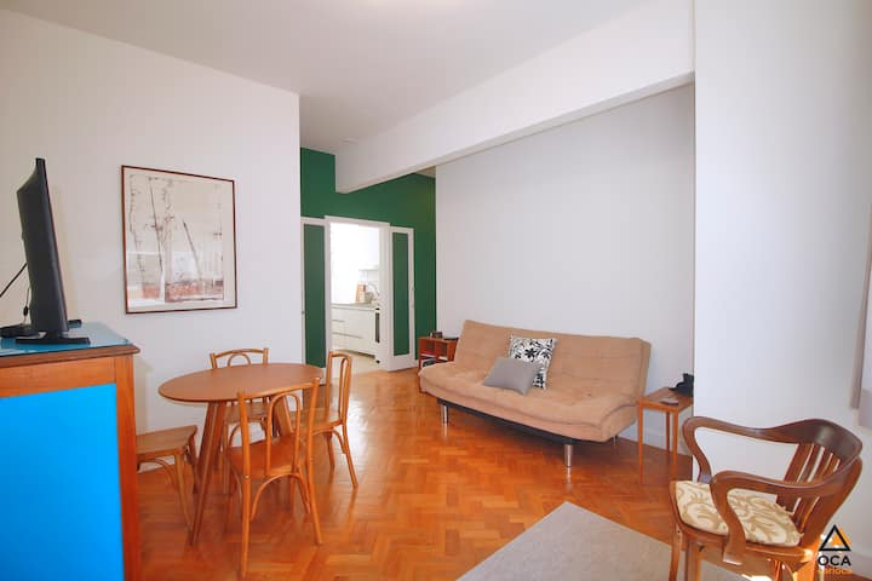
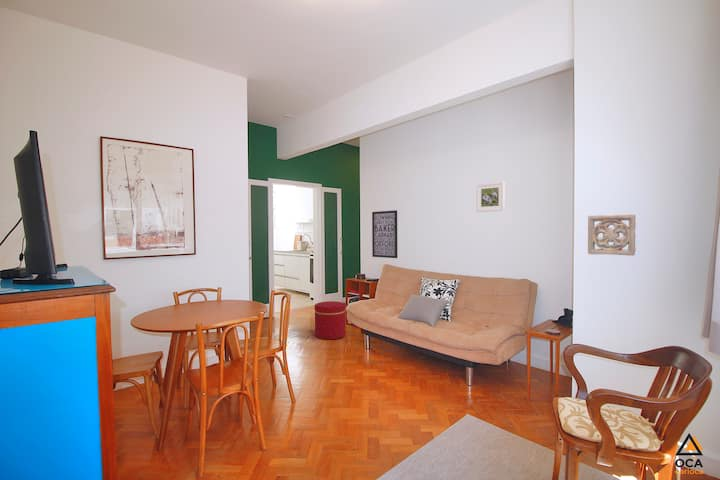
+ wall art [371,209,398,259]
+ ottoman [314,300,347,341]
+ wall ornament [587,214,637,257]
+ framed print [476,181,505,213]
